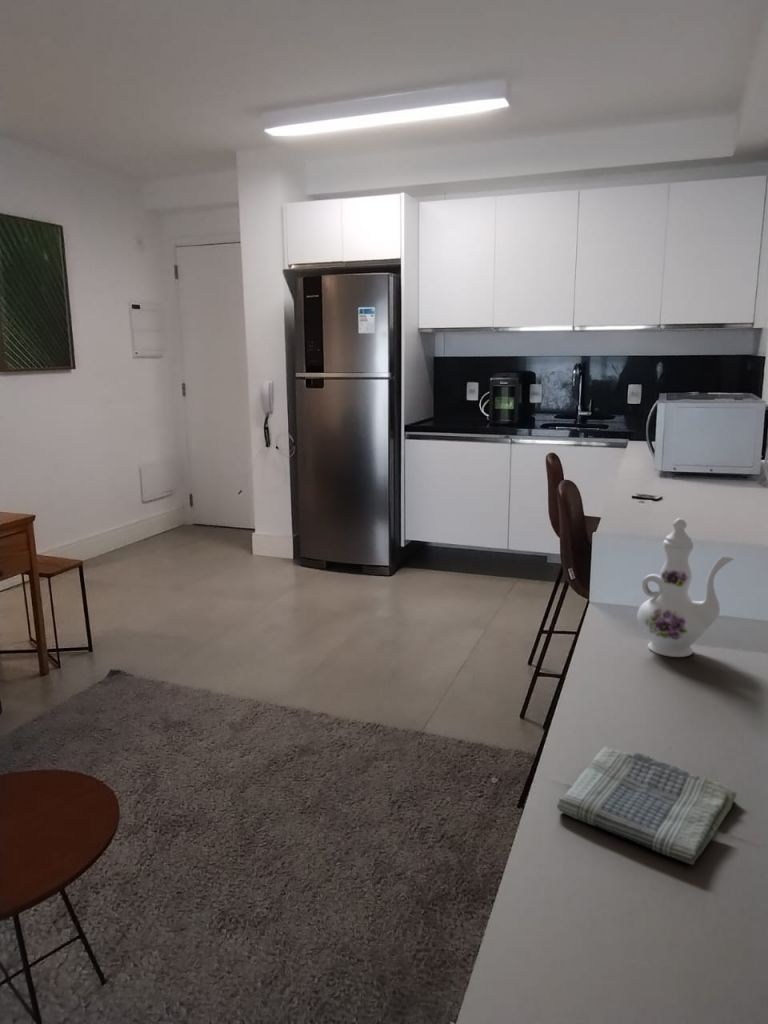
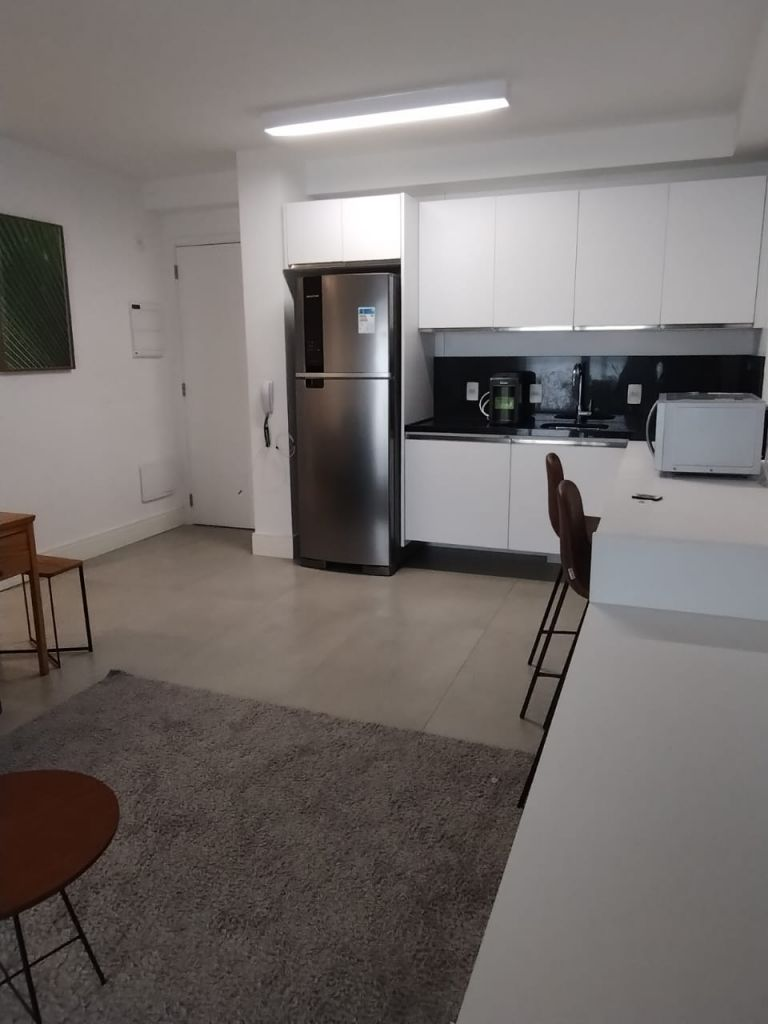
- dish towel [556,746,738,866]
- chinaware [636,517,736,658]
